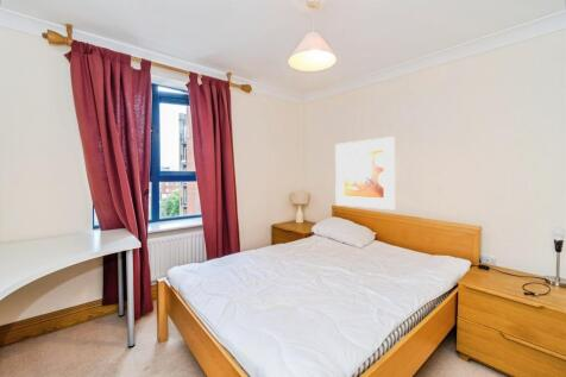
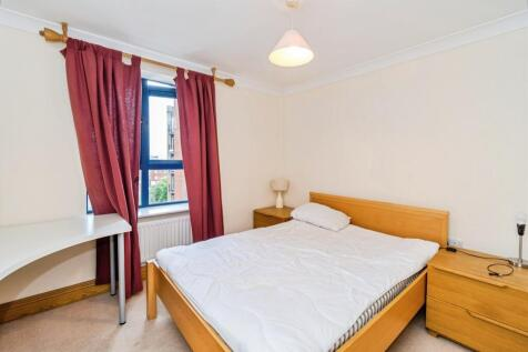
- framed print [334,136,396,211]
